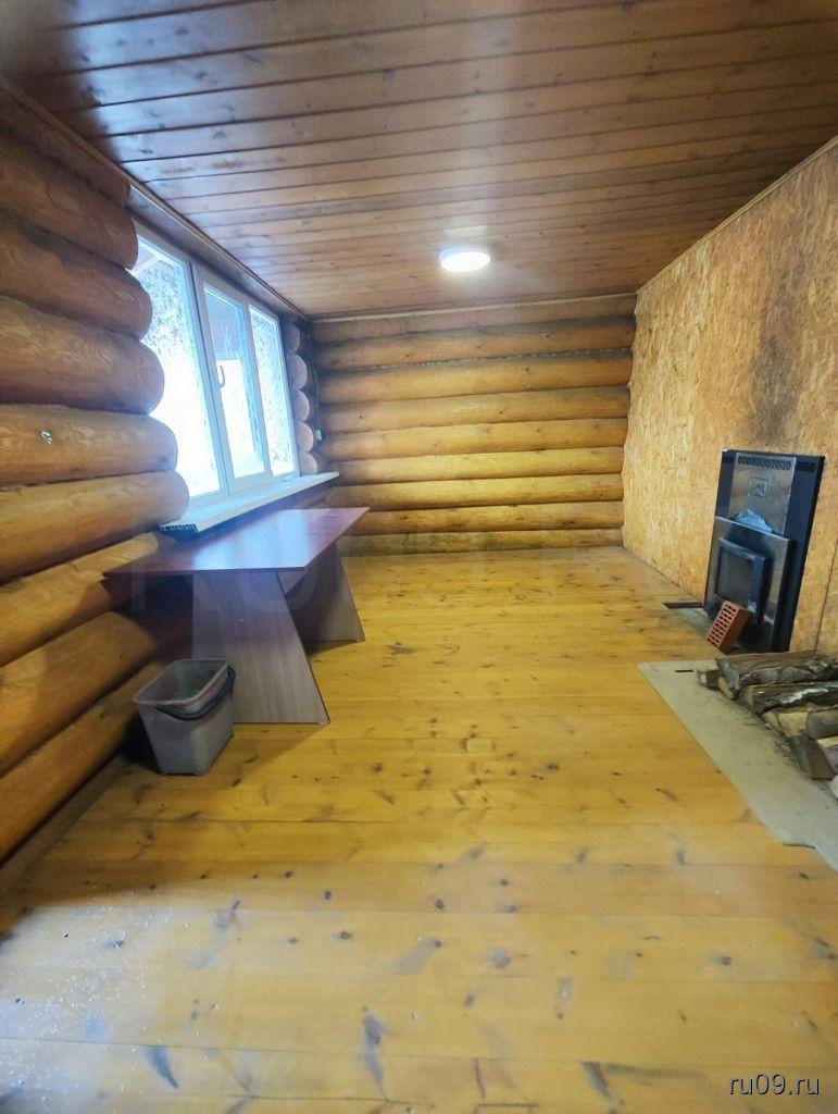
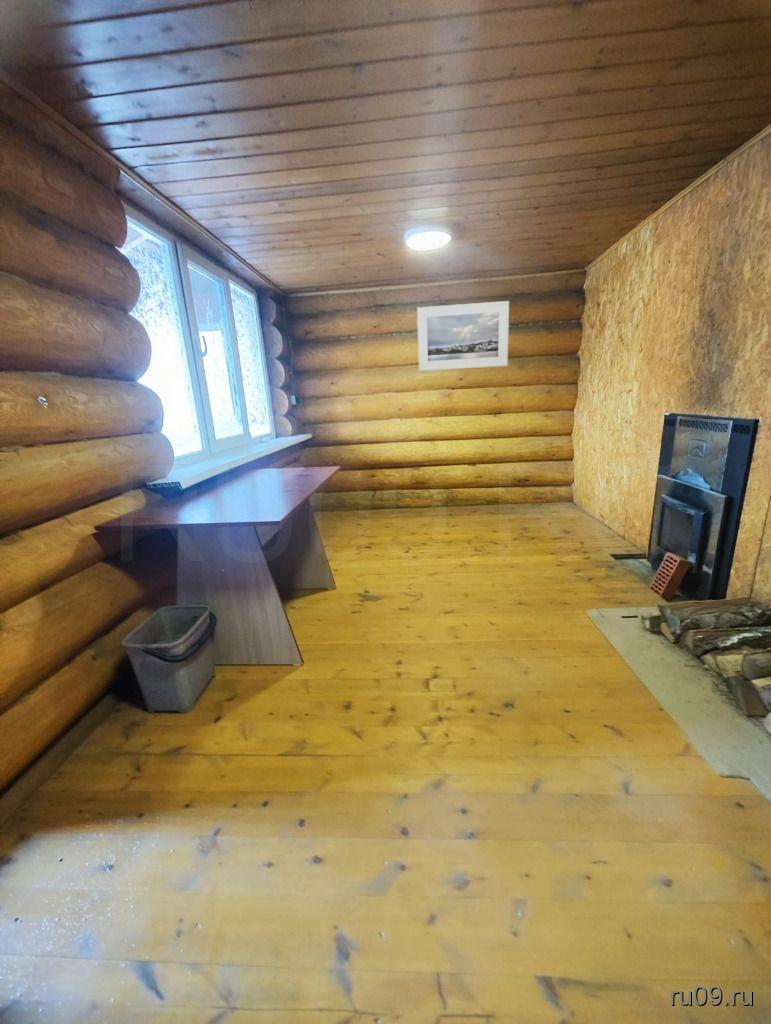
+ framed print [416,300,510,372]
